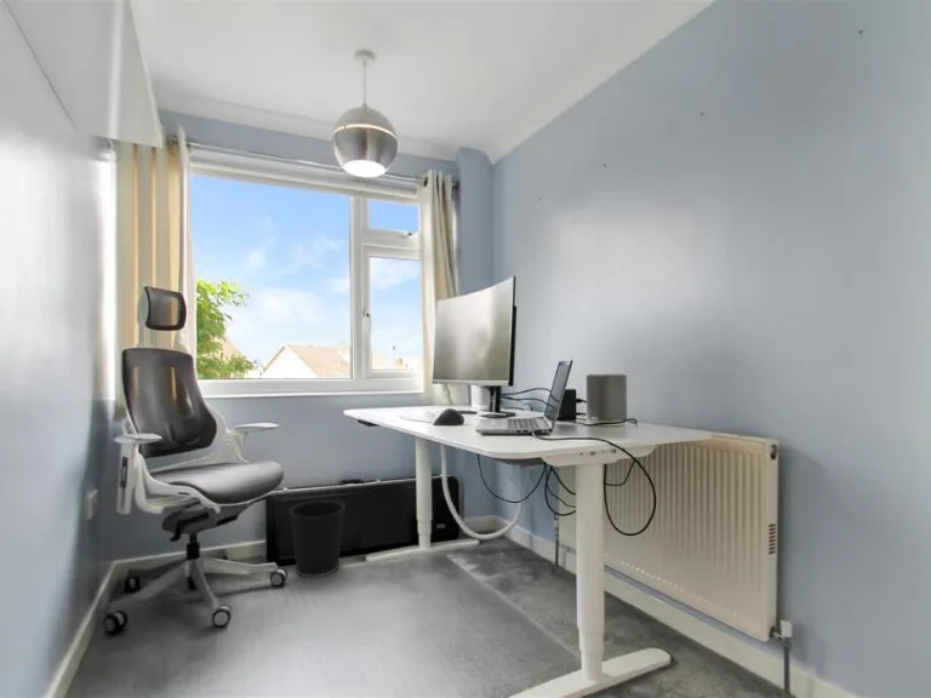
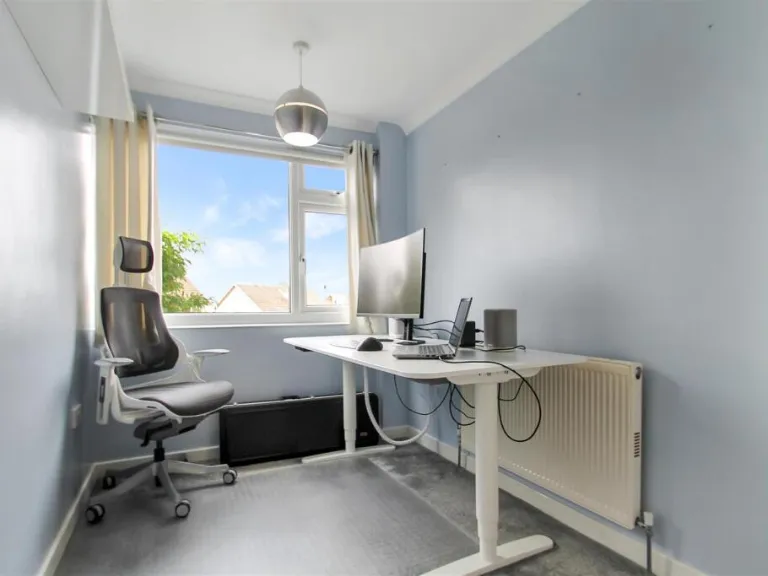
- wastebasket [289,499,345,579]
